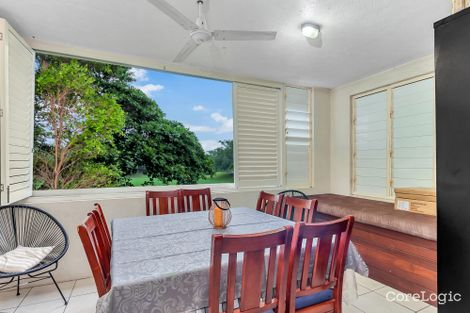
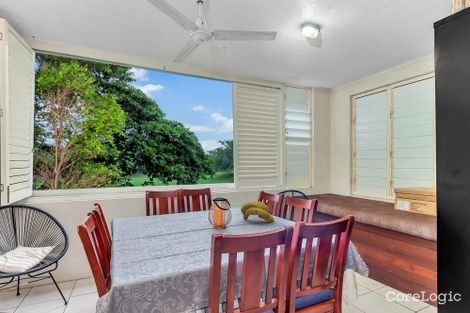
+ banana bunch [240,200,275,224]
